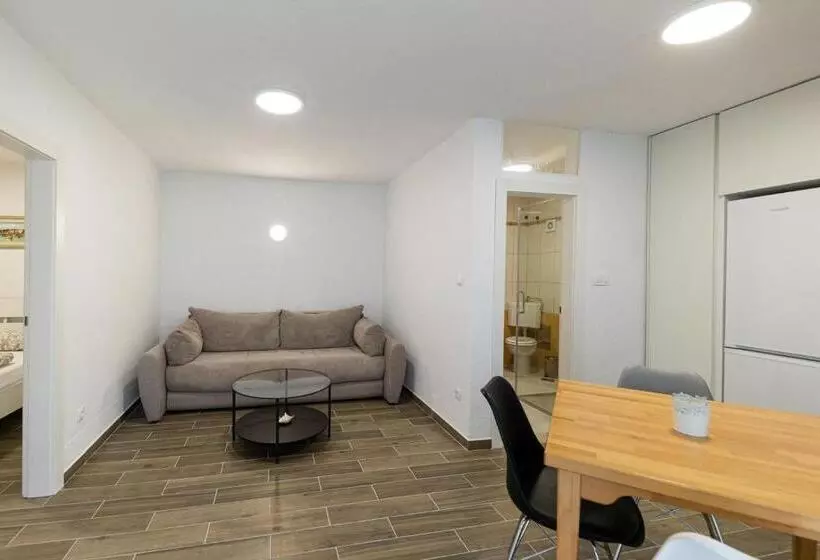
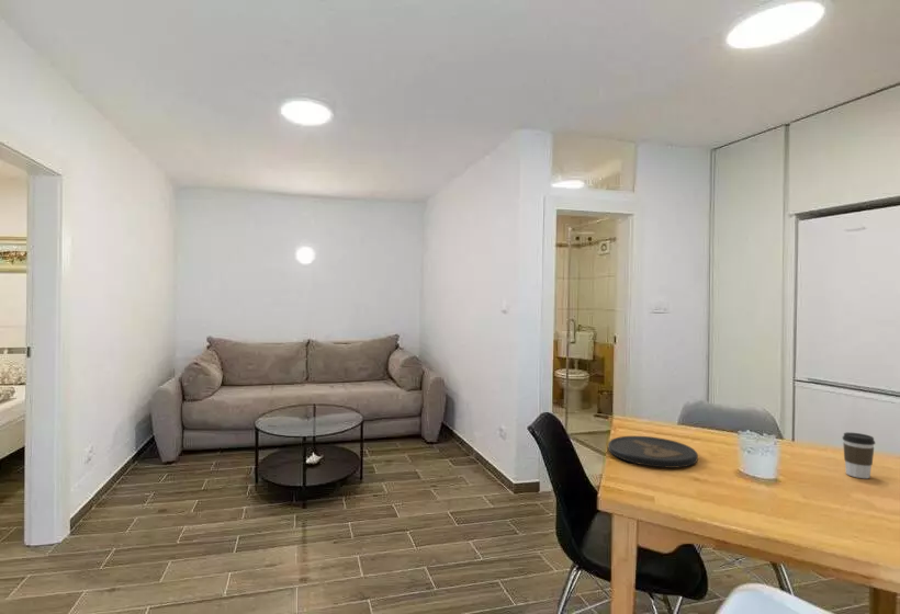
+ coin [607,435,699,469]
+ coffee cup [842,432,876,479]
